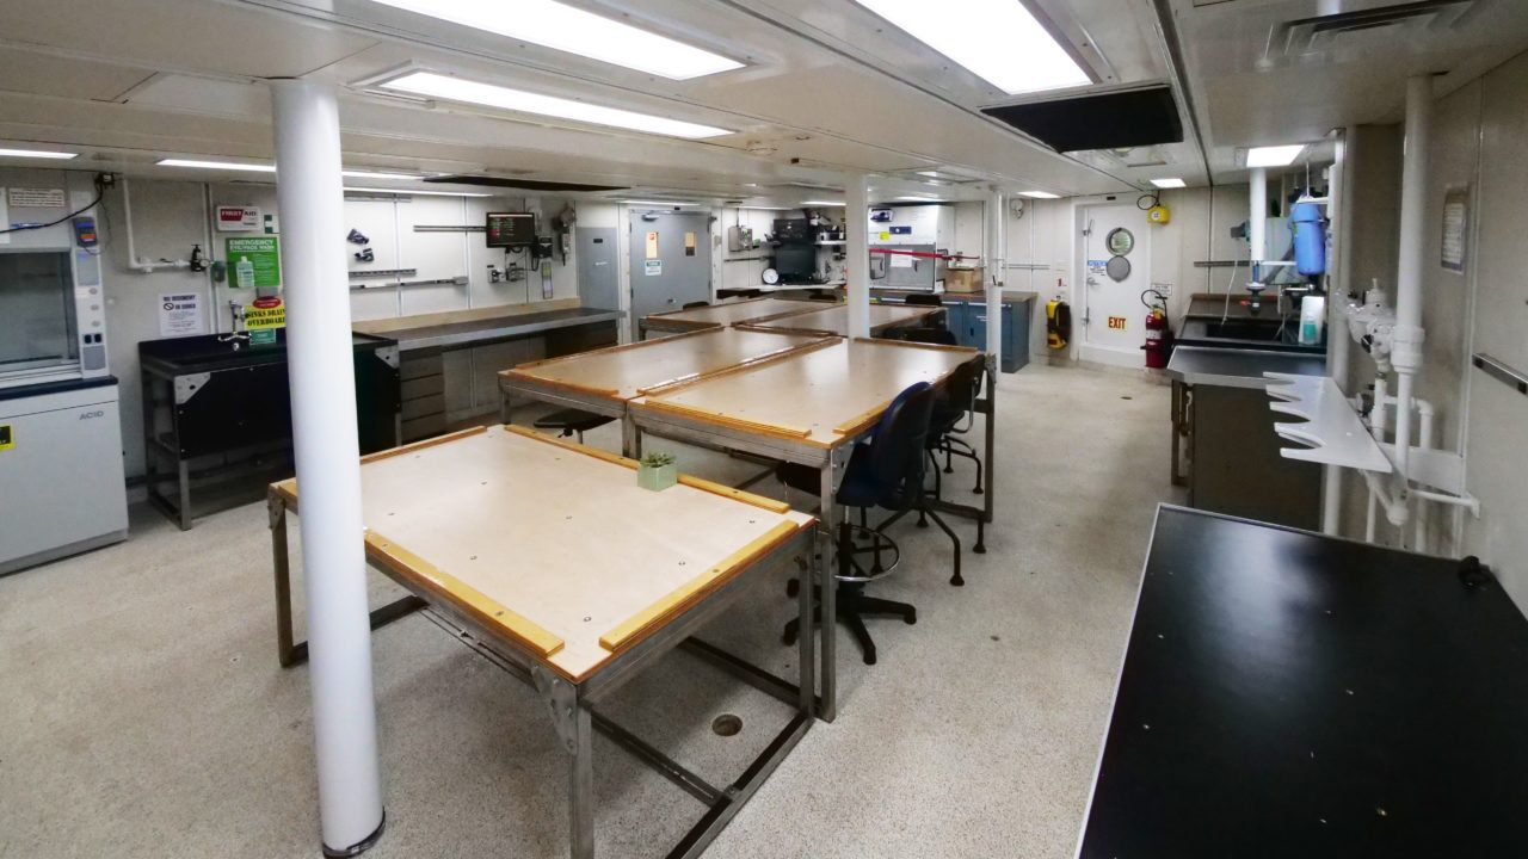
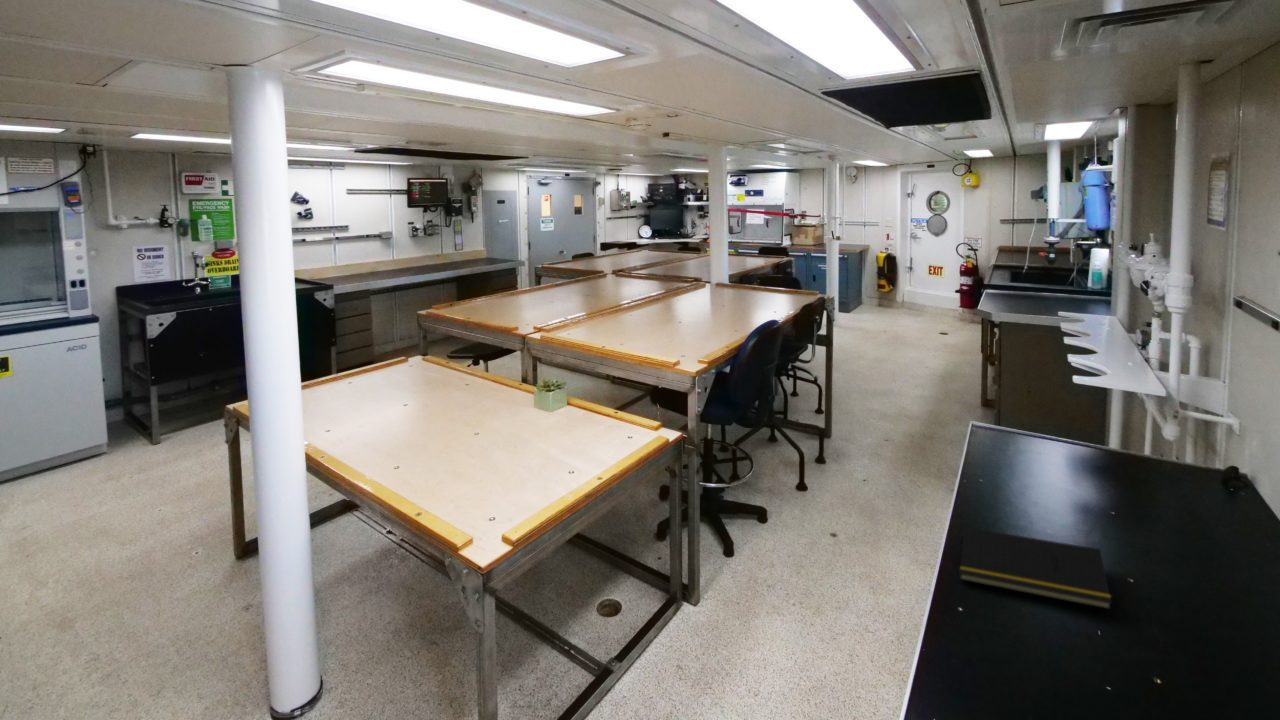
+ notepad [959,526,1113,611]
